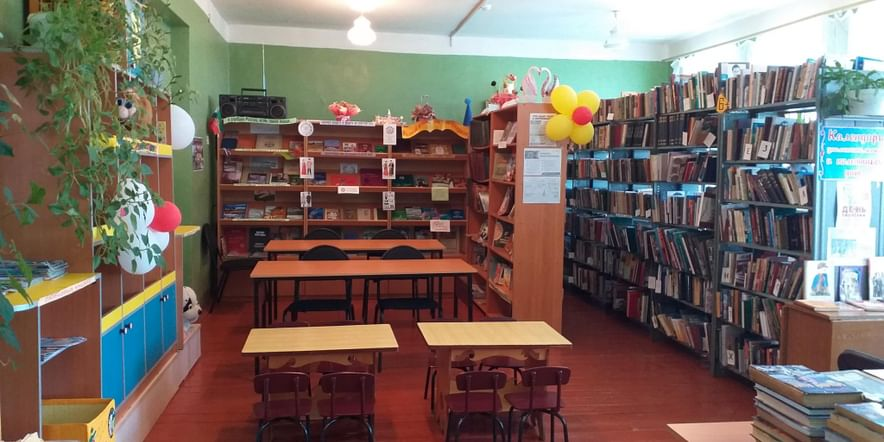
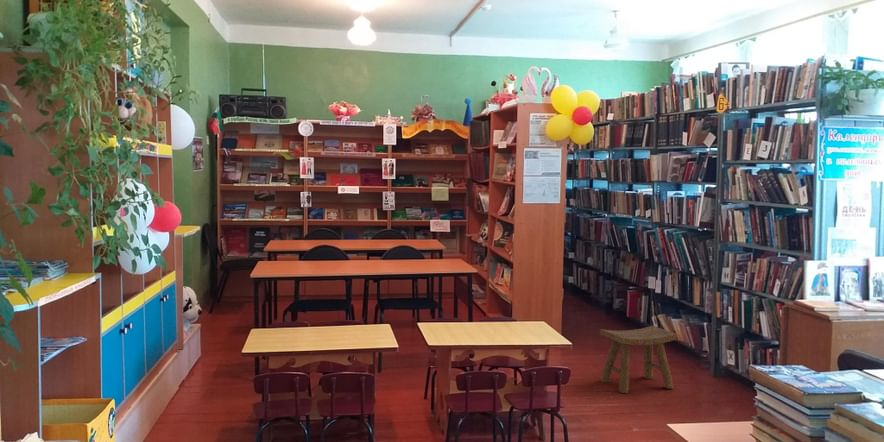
+ stool [599,325,678,394]
